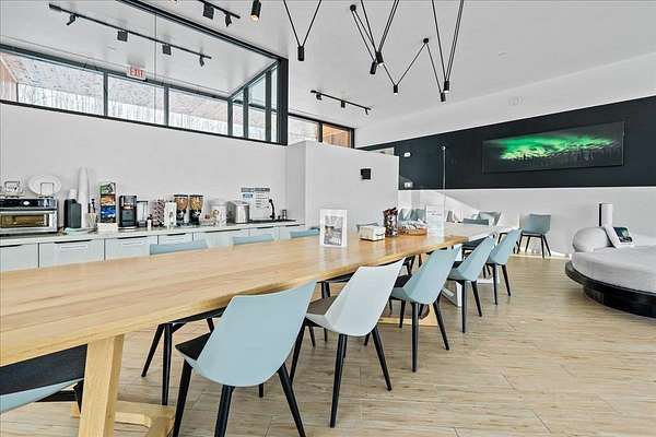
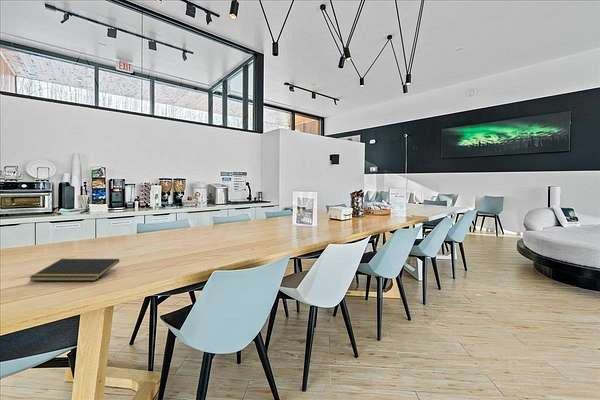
+ notepad [28,258,120,282]
